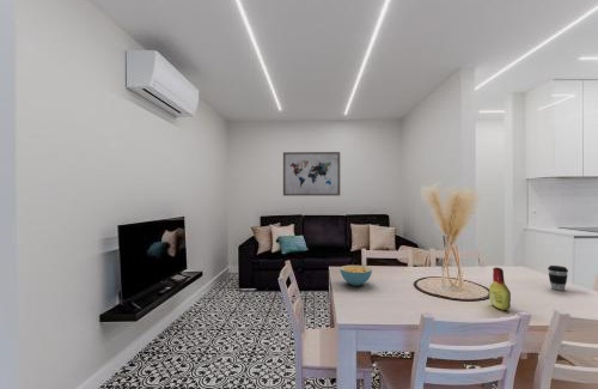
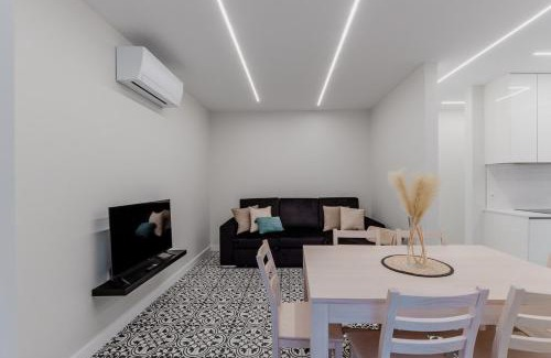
- cereal bowl [338,265,373,286]
- wall art [282,151,341,197]
- coffee cup [547,265,569,292]
- bottle [488,266,512,311]
